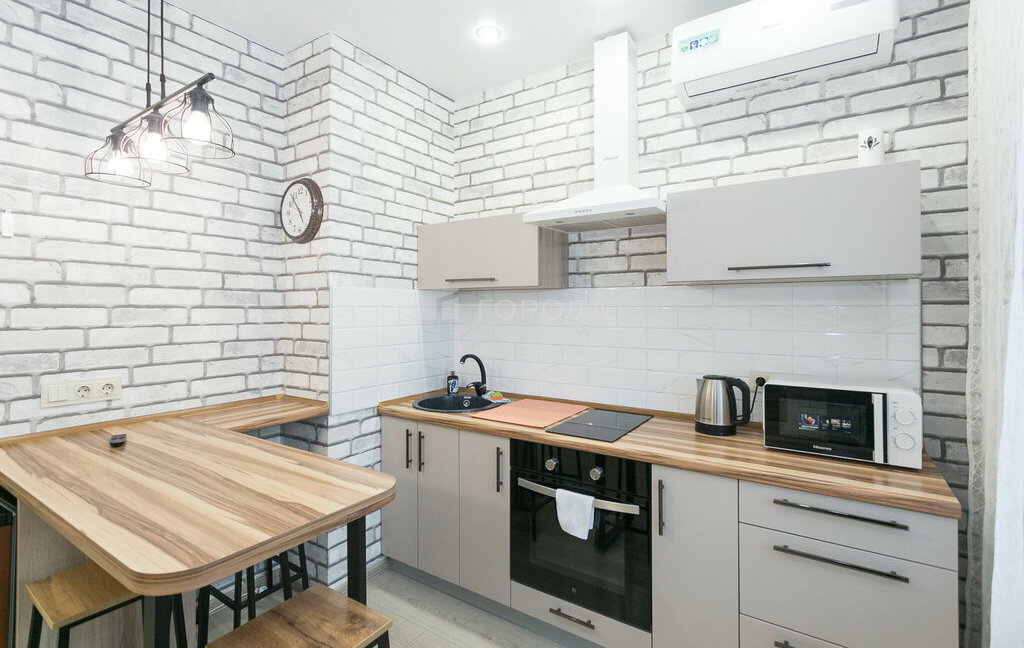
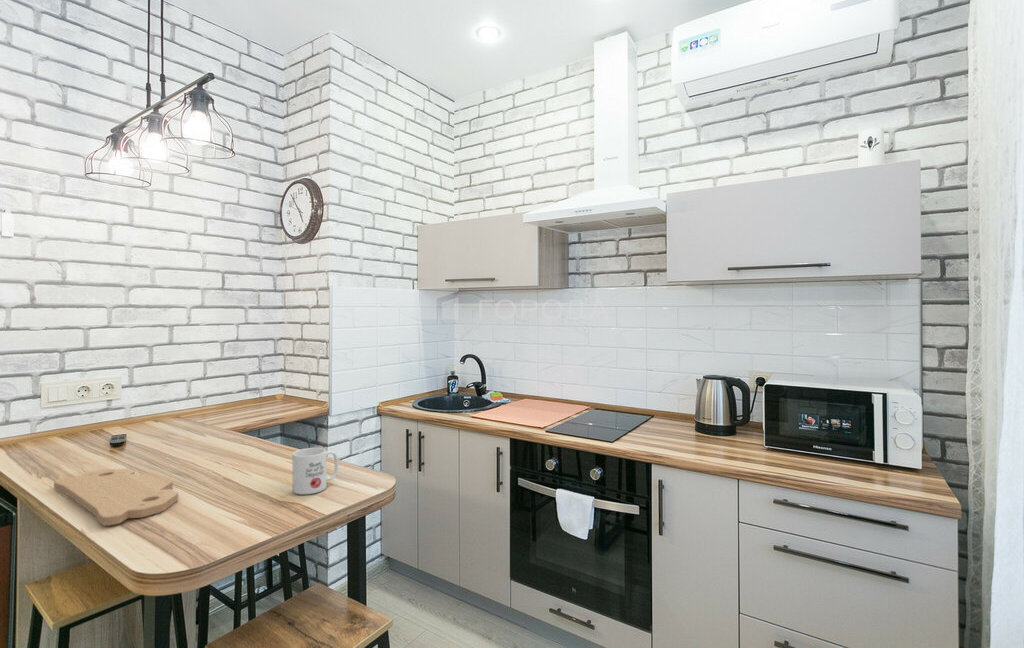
+ cutting board [53,468,179,526]
+ mug [291,447,339,495]
